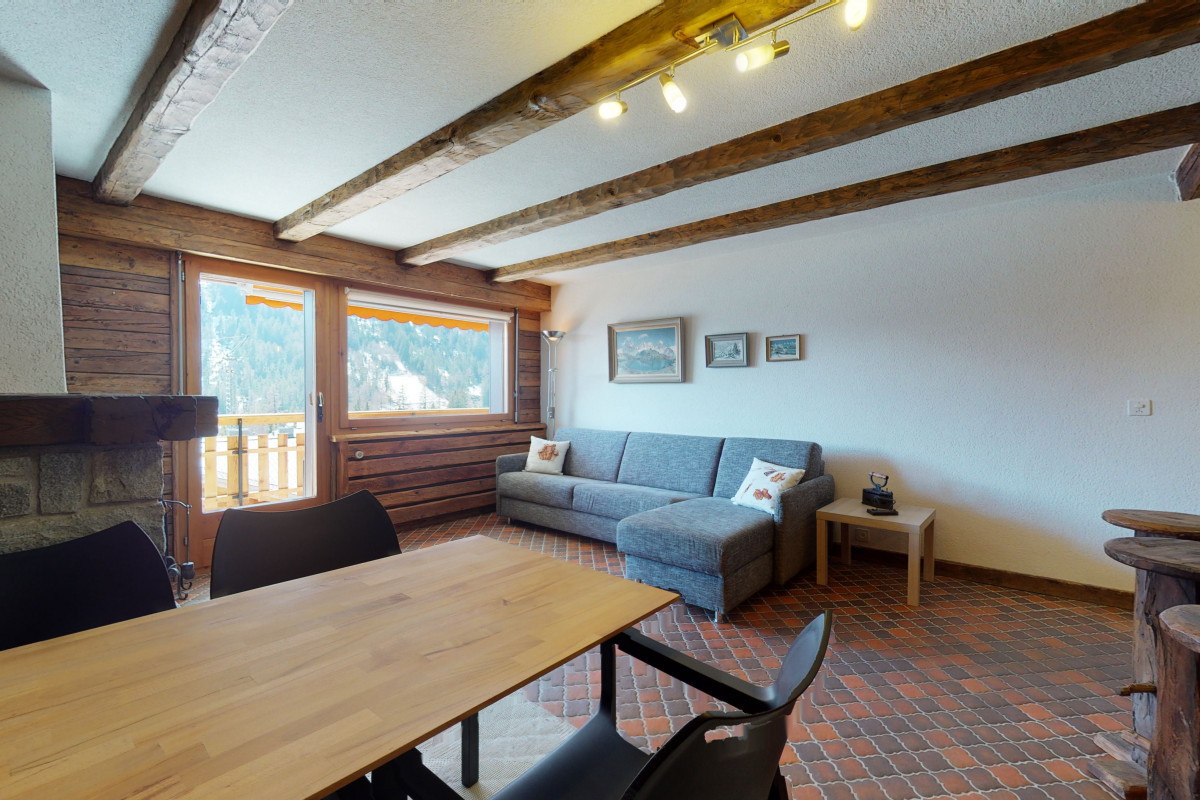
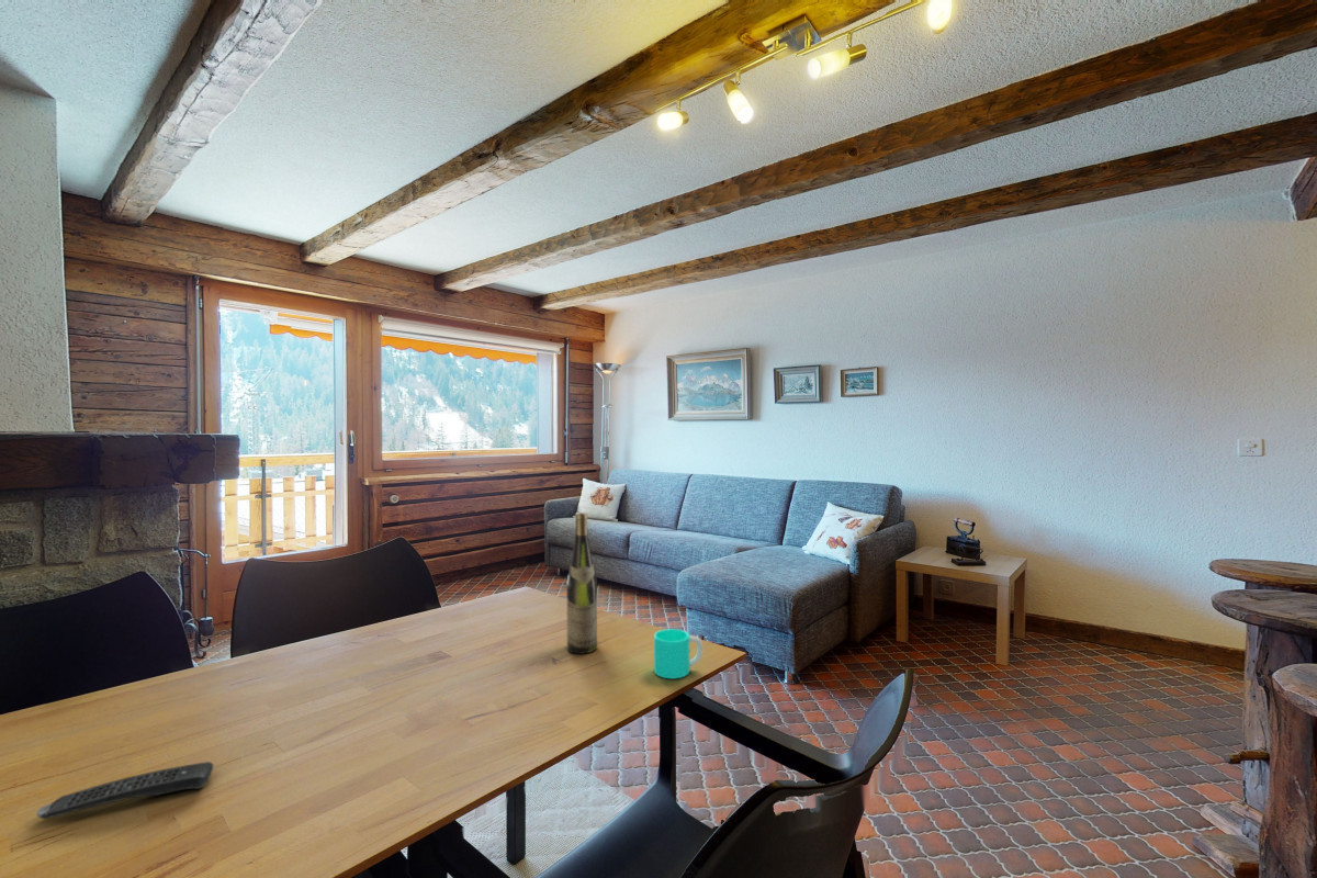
+ wine bottle [565,511,598,655]
+ cup [653,628,703,679]
+ remote control [35,761,214,820]
